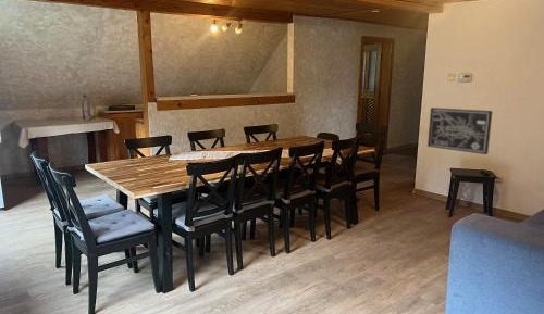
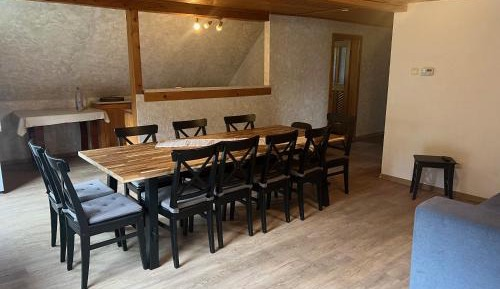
- wall art [426,106,493,155]
